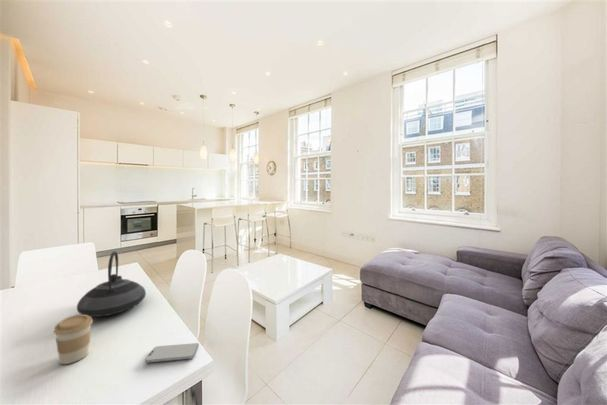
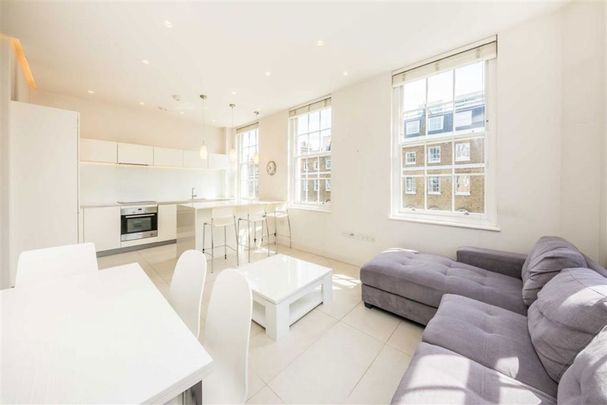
- teapot [76,250,147,318]
- smartphone [144,342,200,364]
- coffee cup [53,314,94,365]
